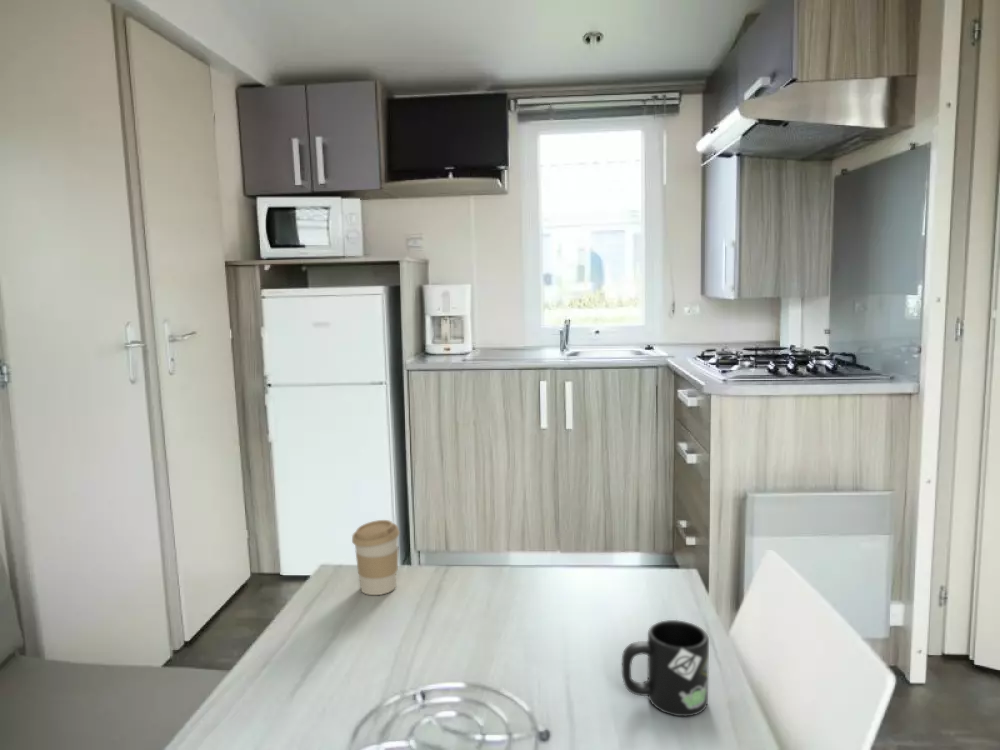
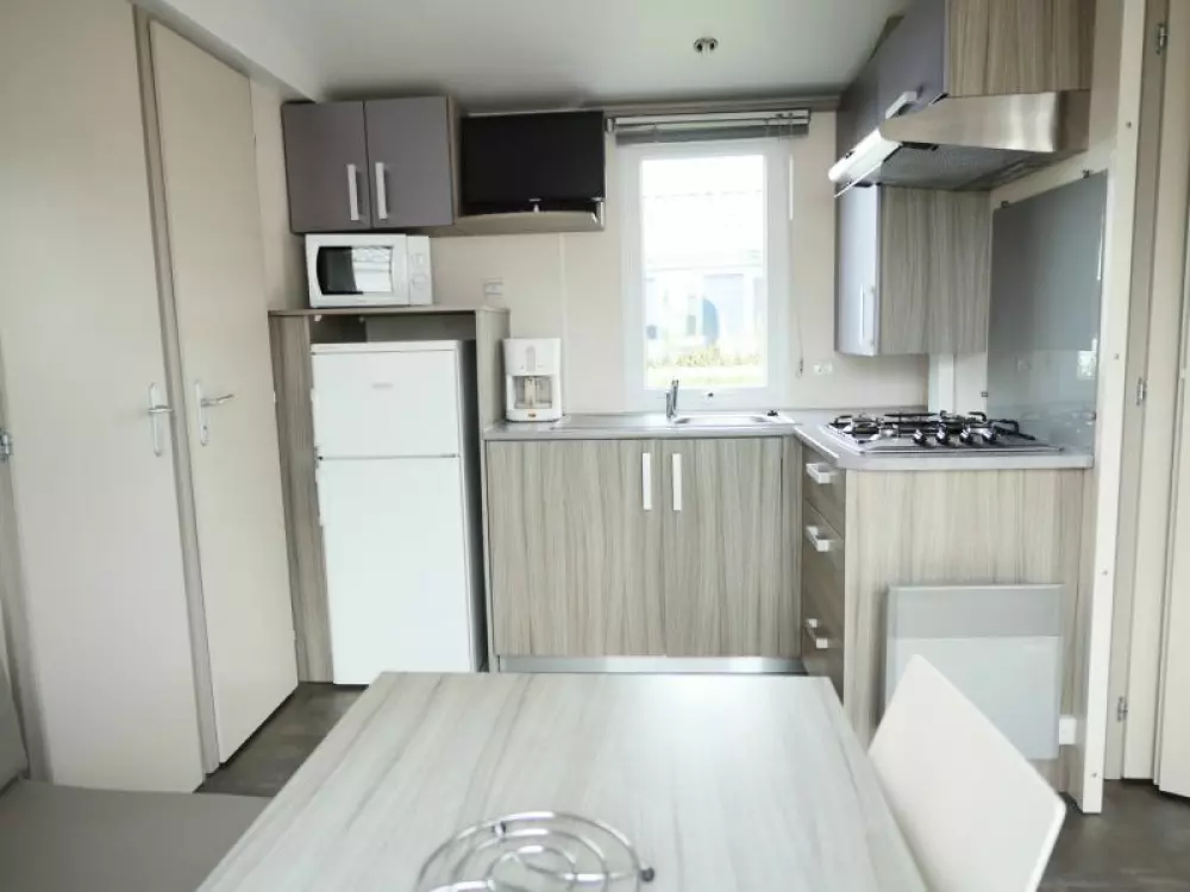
- mug [621,619,710,717]
- coffee cup [351,519,401,596]
